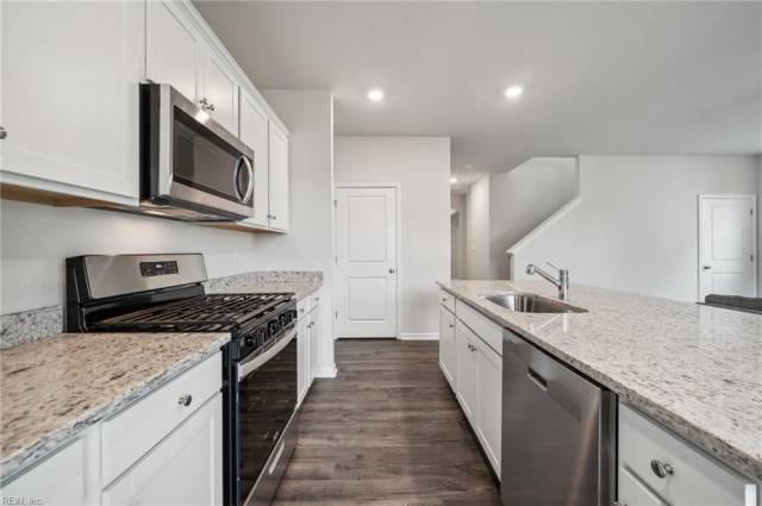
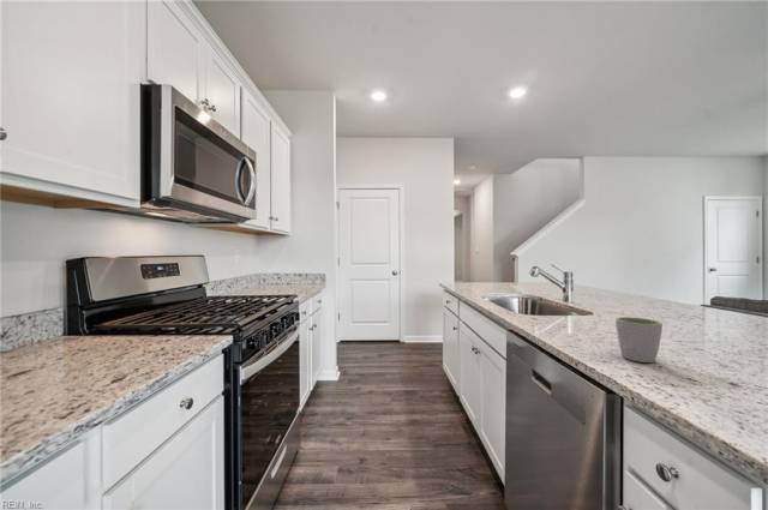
+ mug [614,316,664,364]
